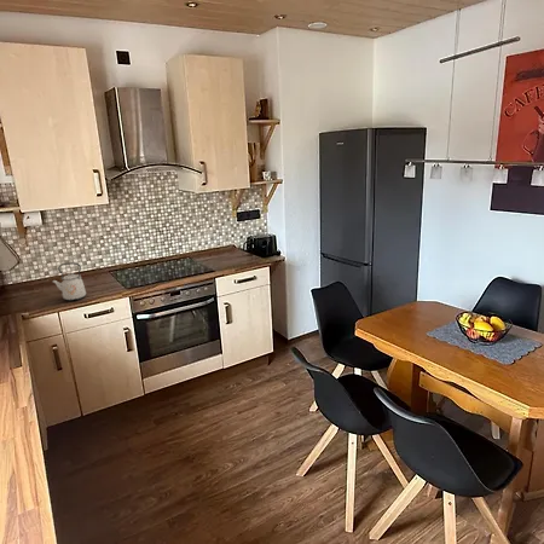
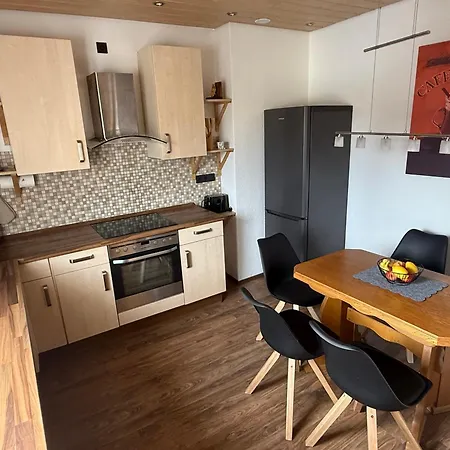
- kettle [51,261,87,301]
